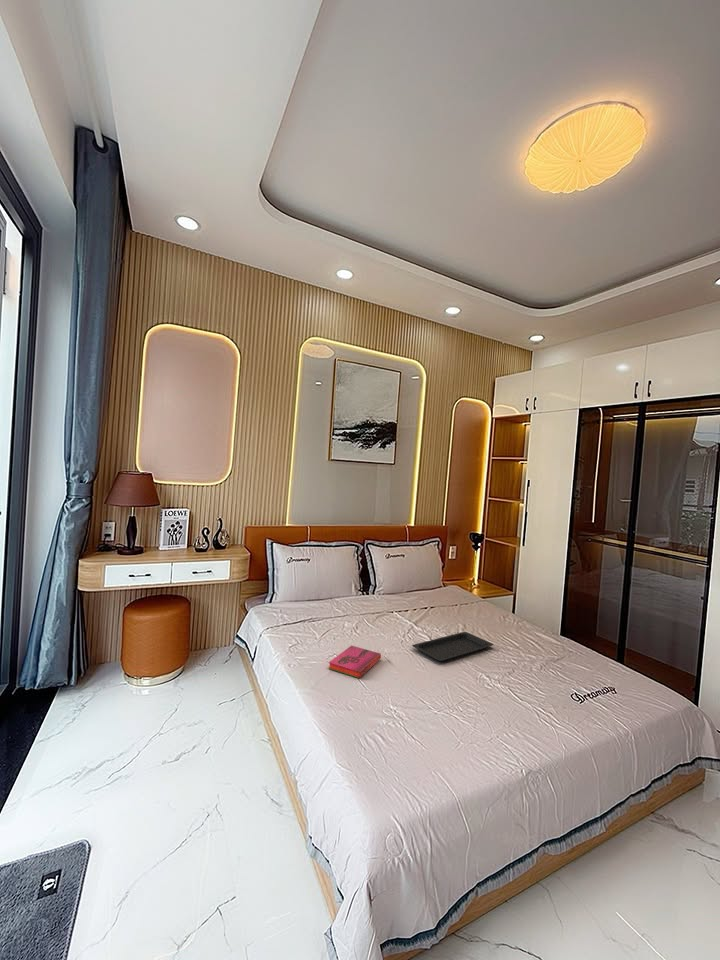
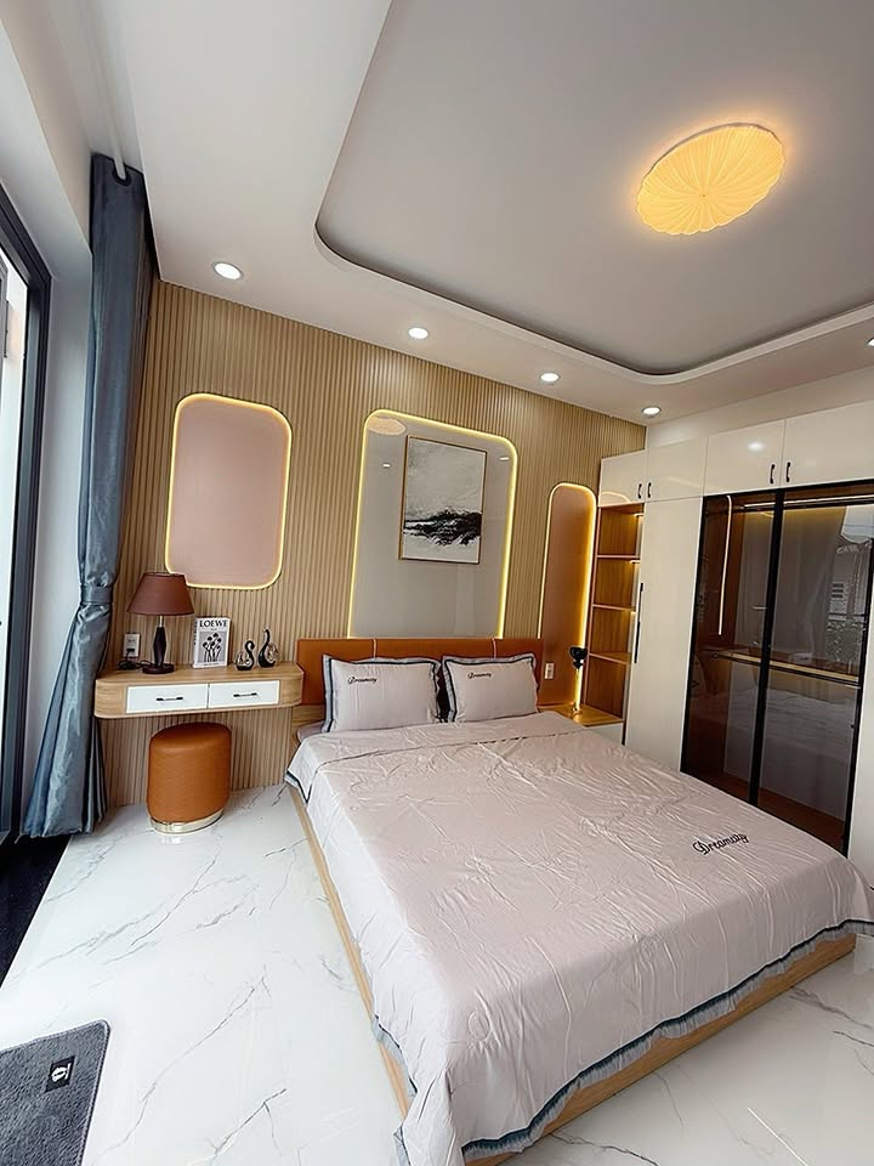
- serving tray [411,631,495,663]
- hardback book [327,645,382,680]
